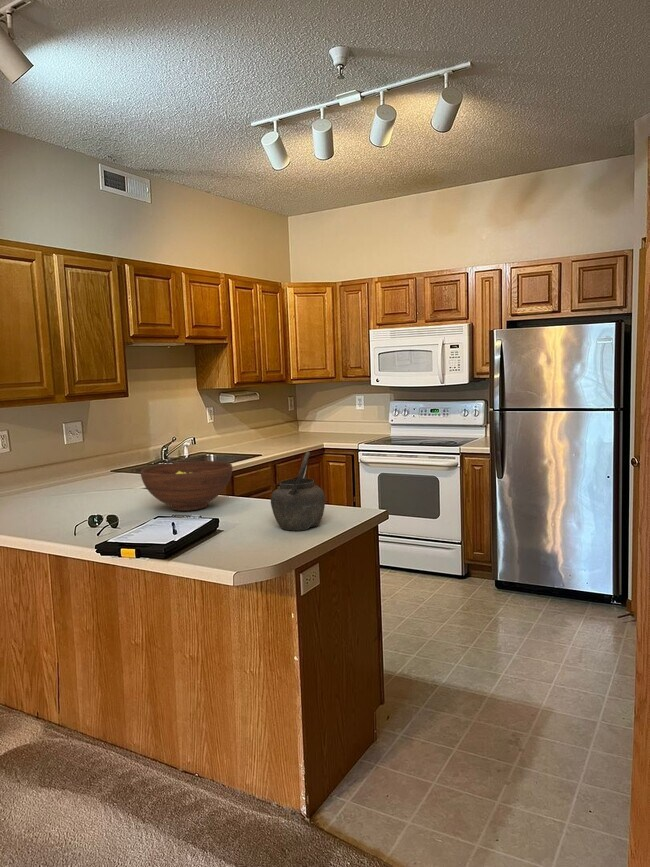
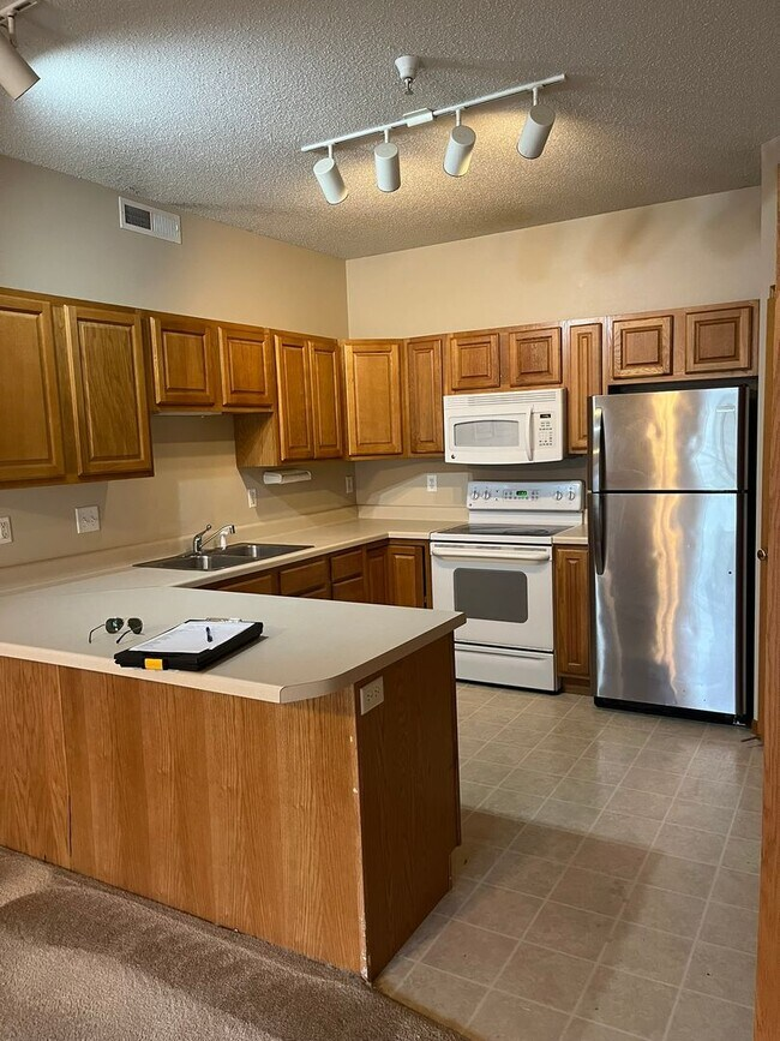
- fruit bowl [140,460,233,512]
- kettle [270,451,326,532]
